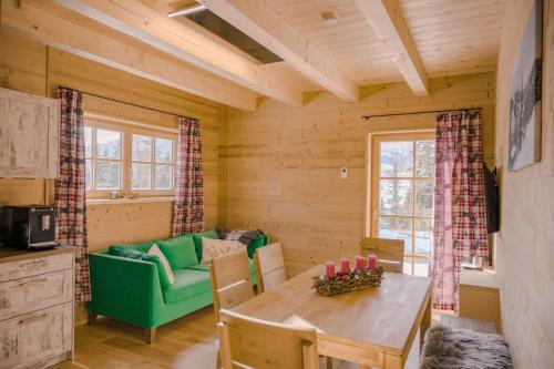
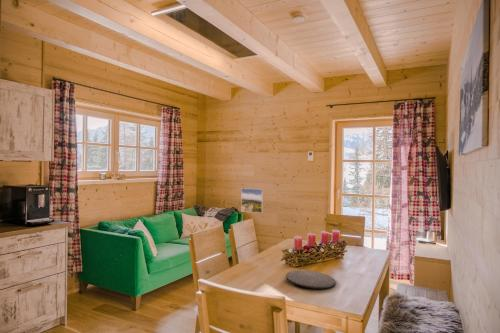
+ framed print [240,187,264,214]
+ plate [285,269,337,290]
